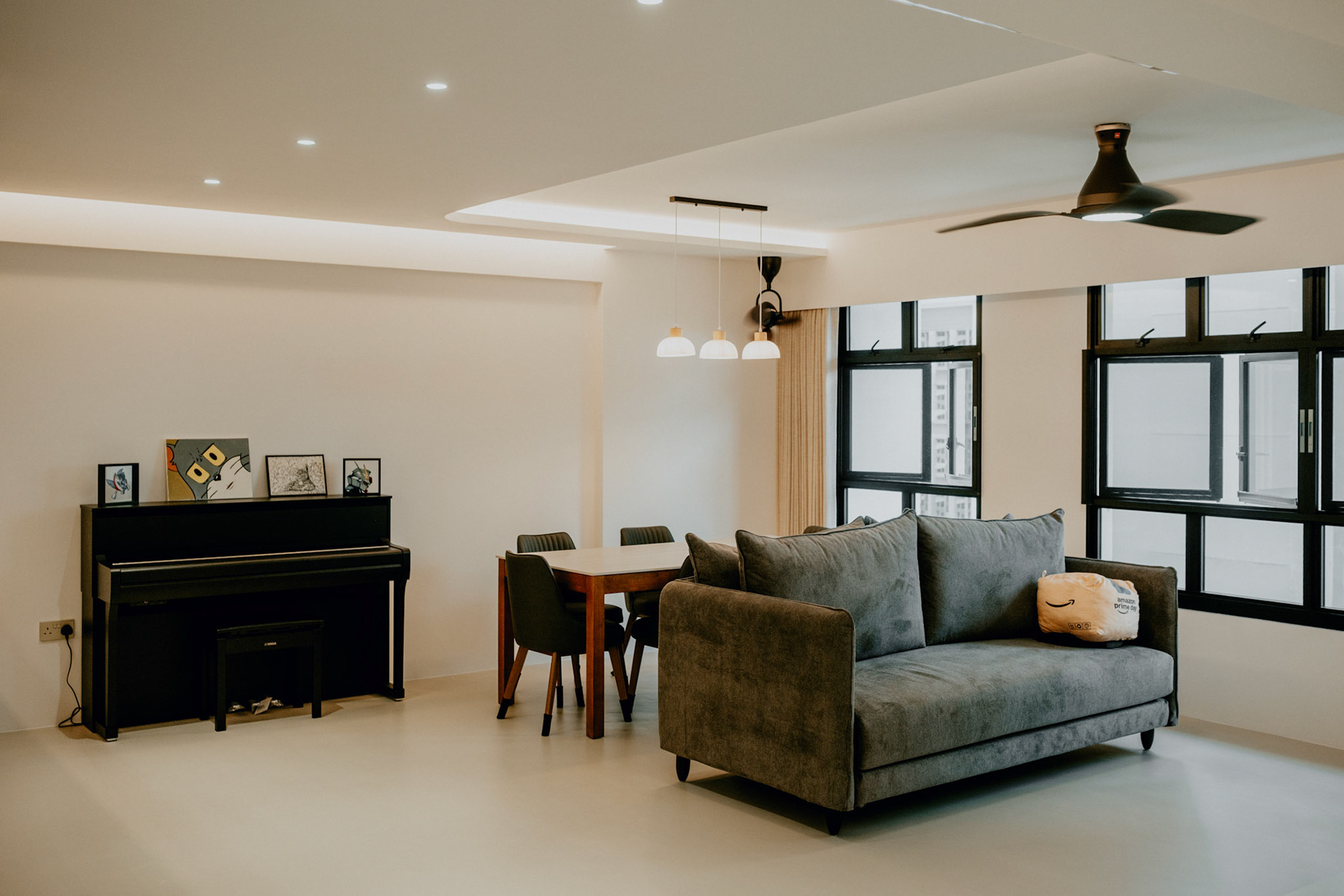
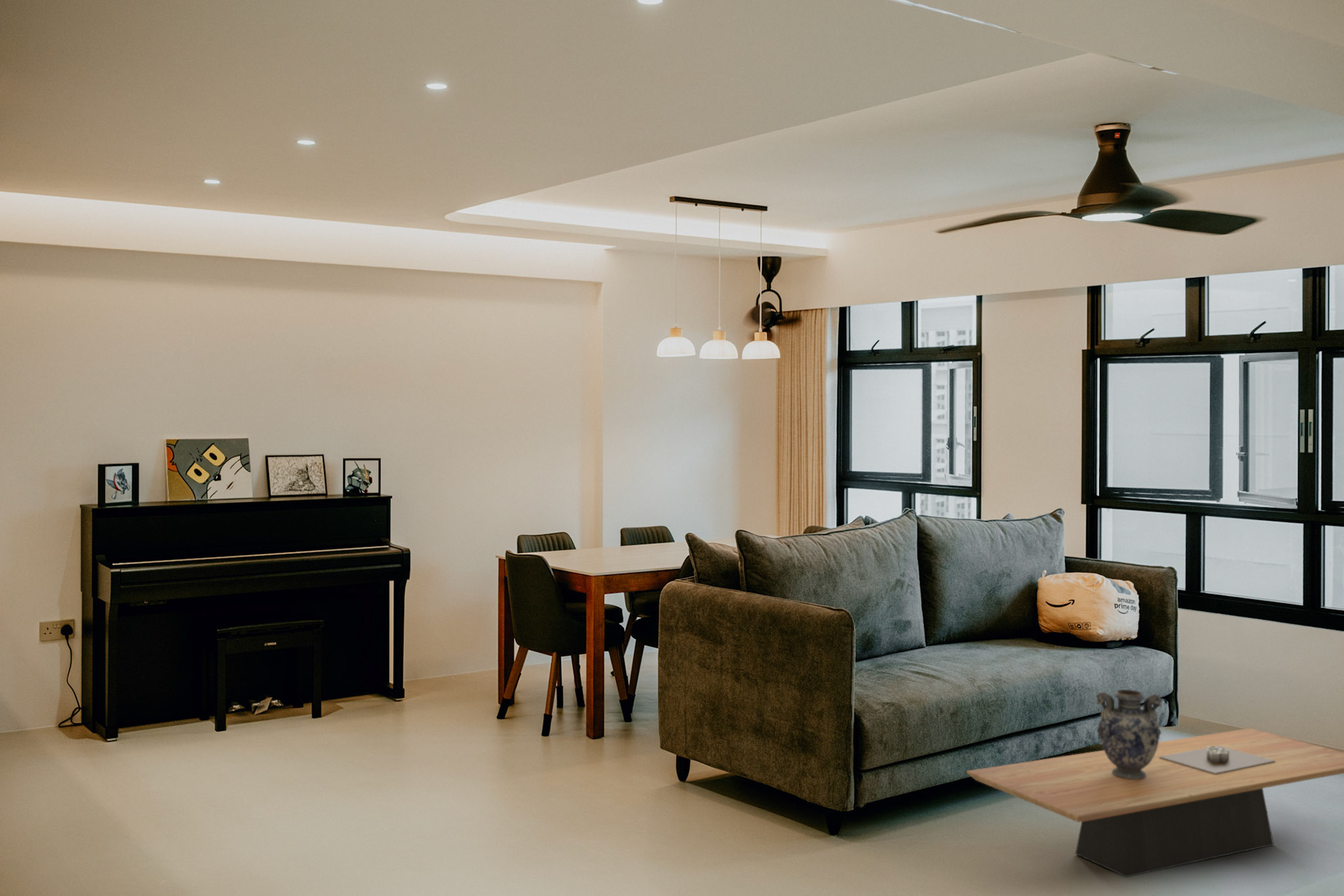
+ coffee table [966,727,1344,878]
+ decorative vase [1096,689,1163,779]
+ candle [1159,745,1275,774]
